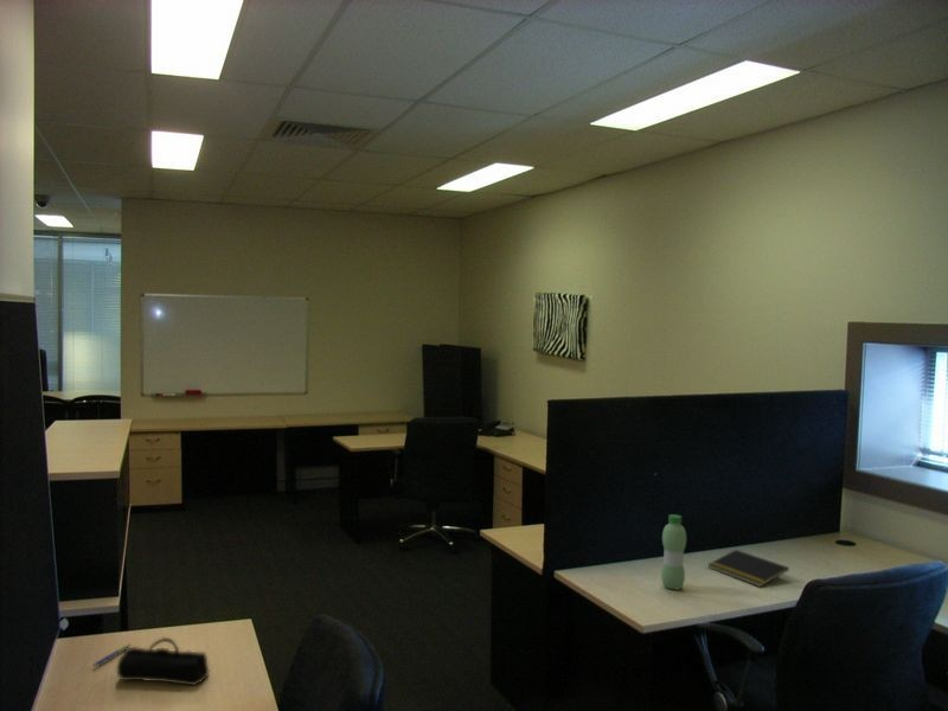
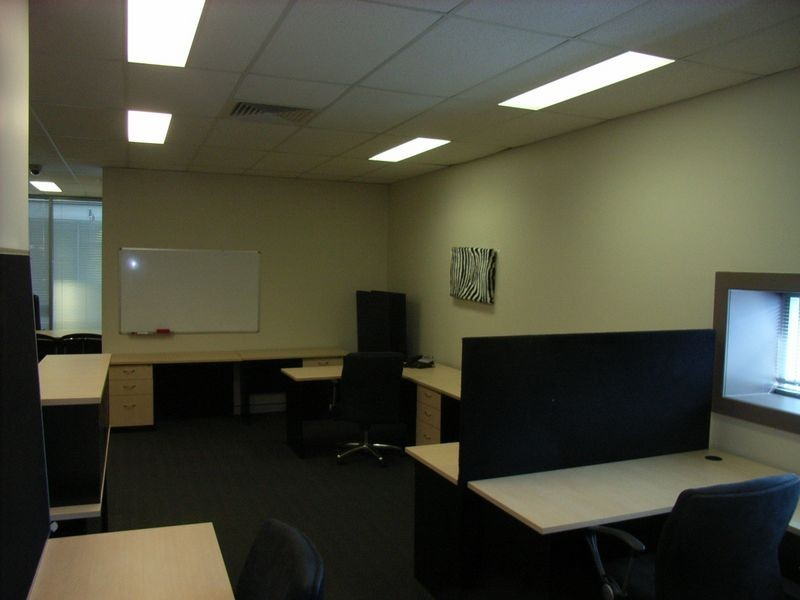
- pen [91,643,132,668]
- notepad [706,549,790,588]
- pencil case [116,636,210,686]
- water bottle [660,513,687,591]
